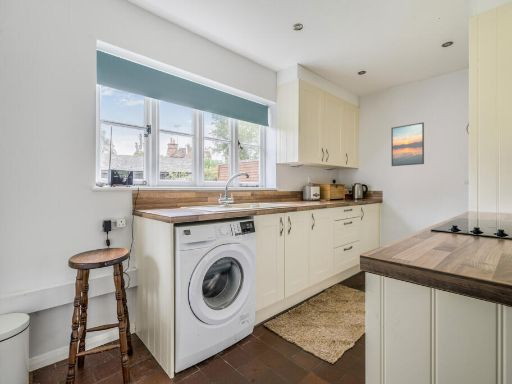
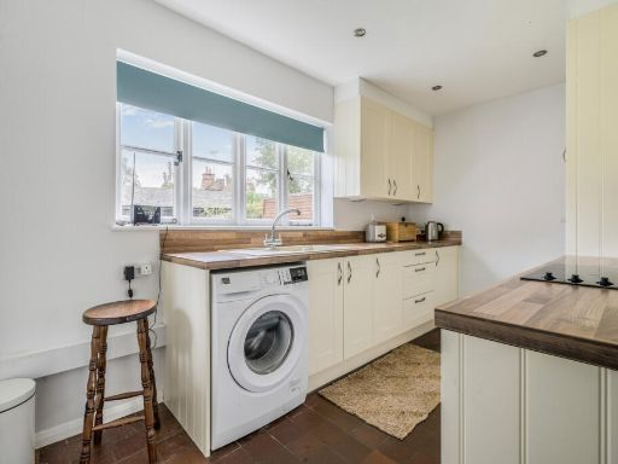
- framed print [390,121,425,167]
